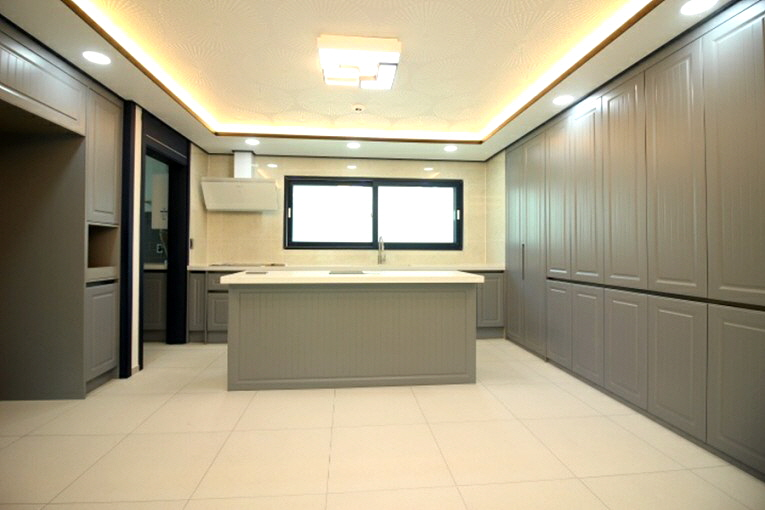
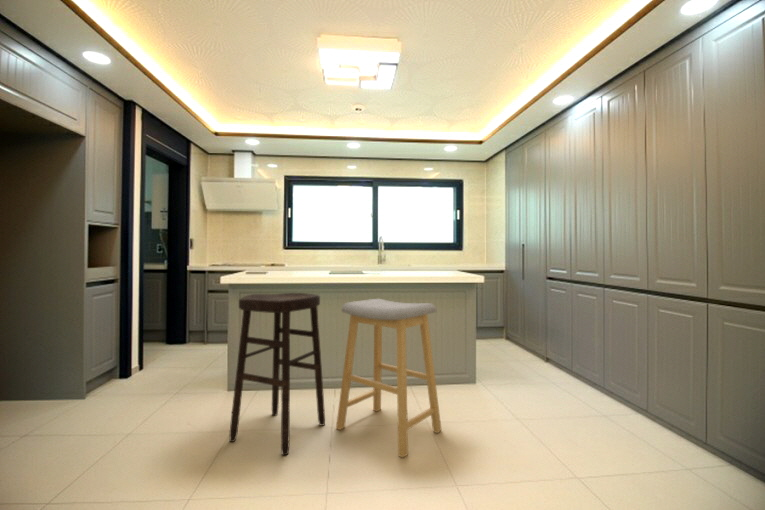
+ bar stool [335,298,443,459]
+ stool [228,292,326,456]
